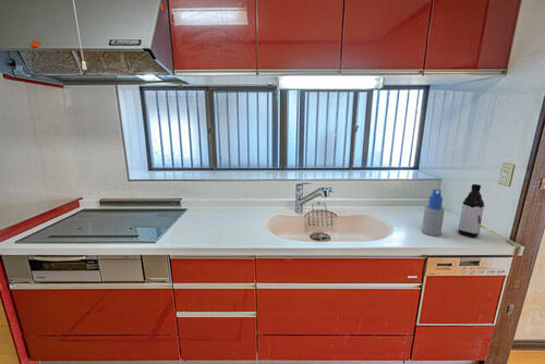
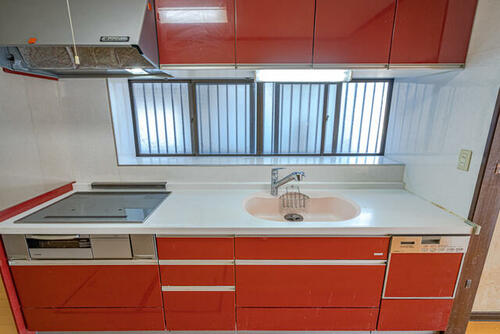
- water bottle [457,183,485,239]
- spray bottle [421,187,445,236]
